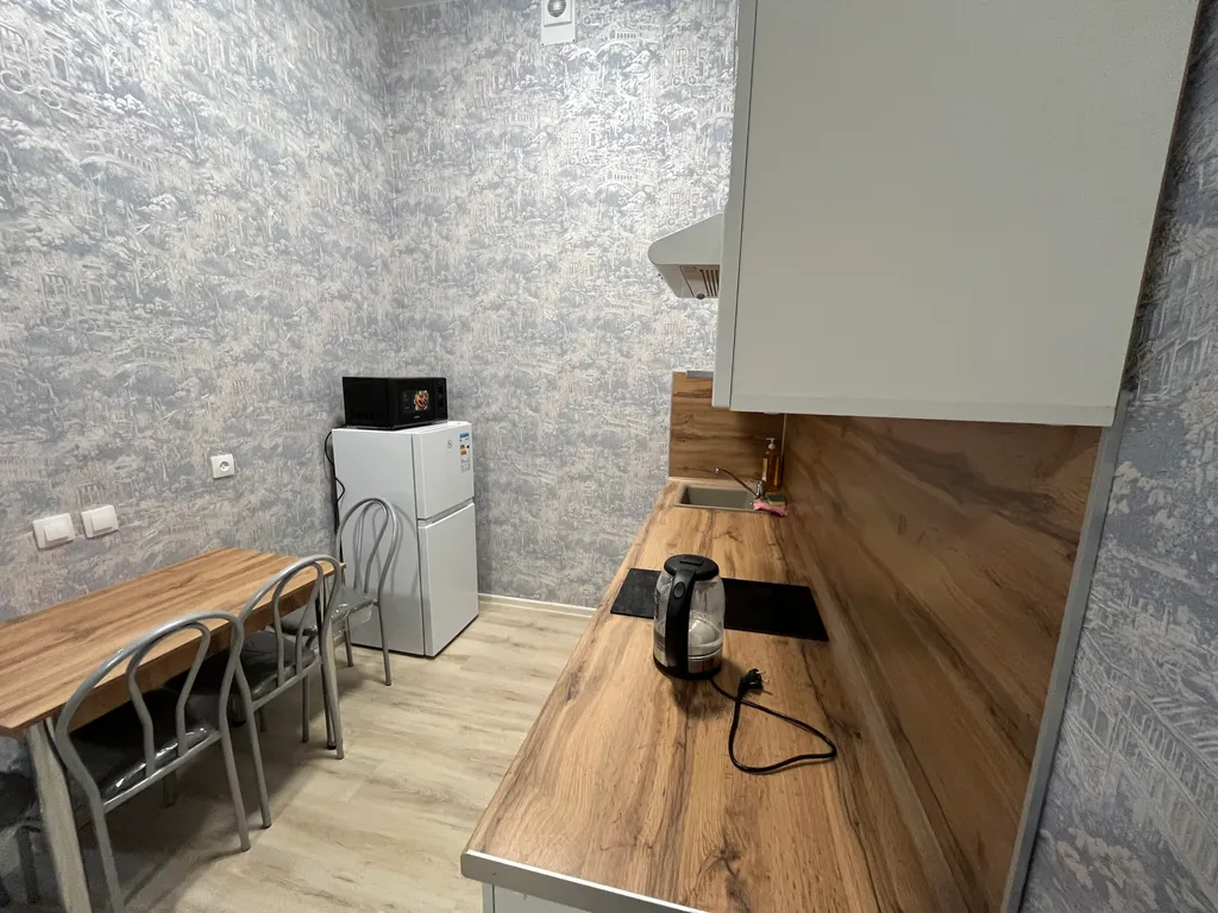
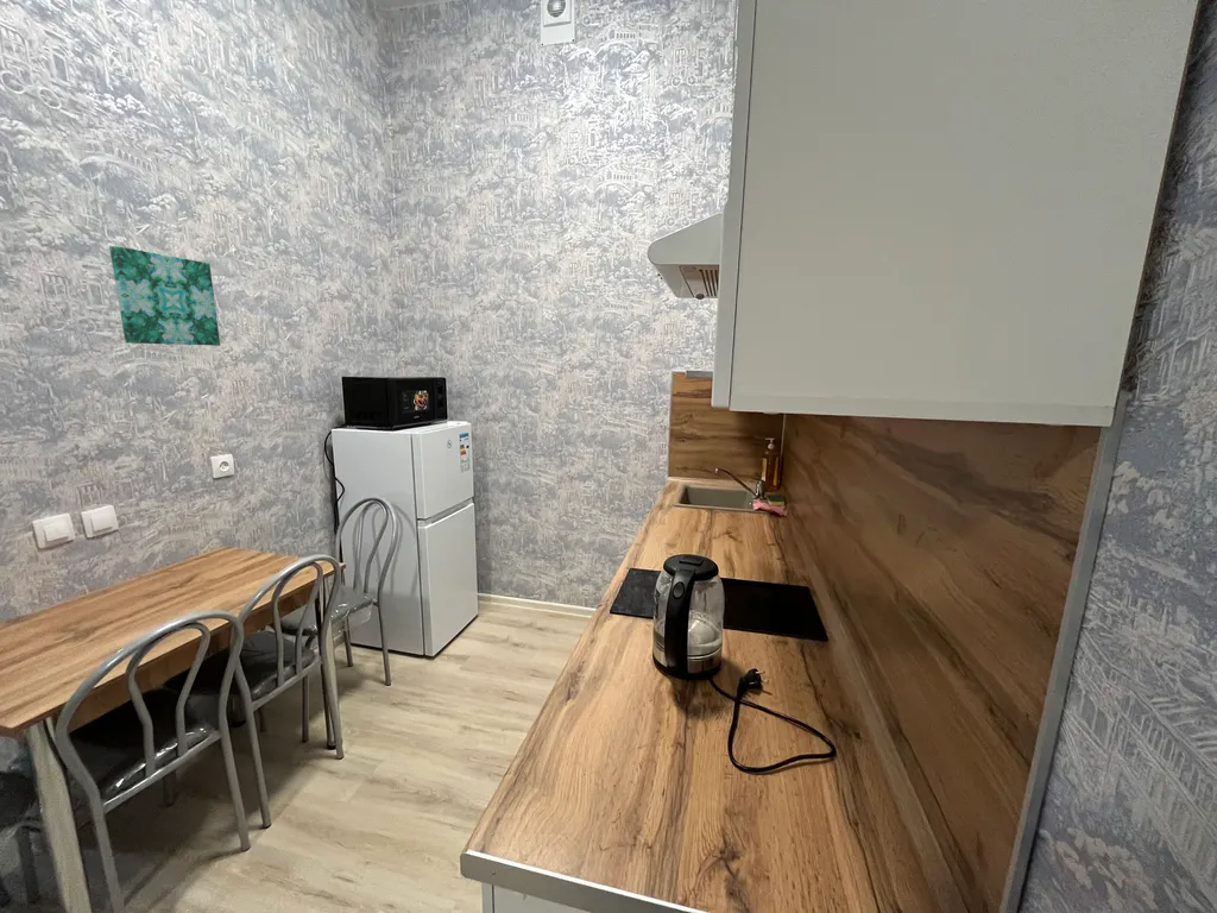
+ wall art [108,245,221,347]
